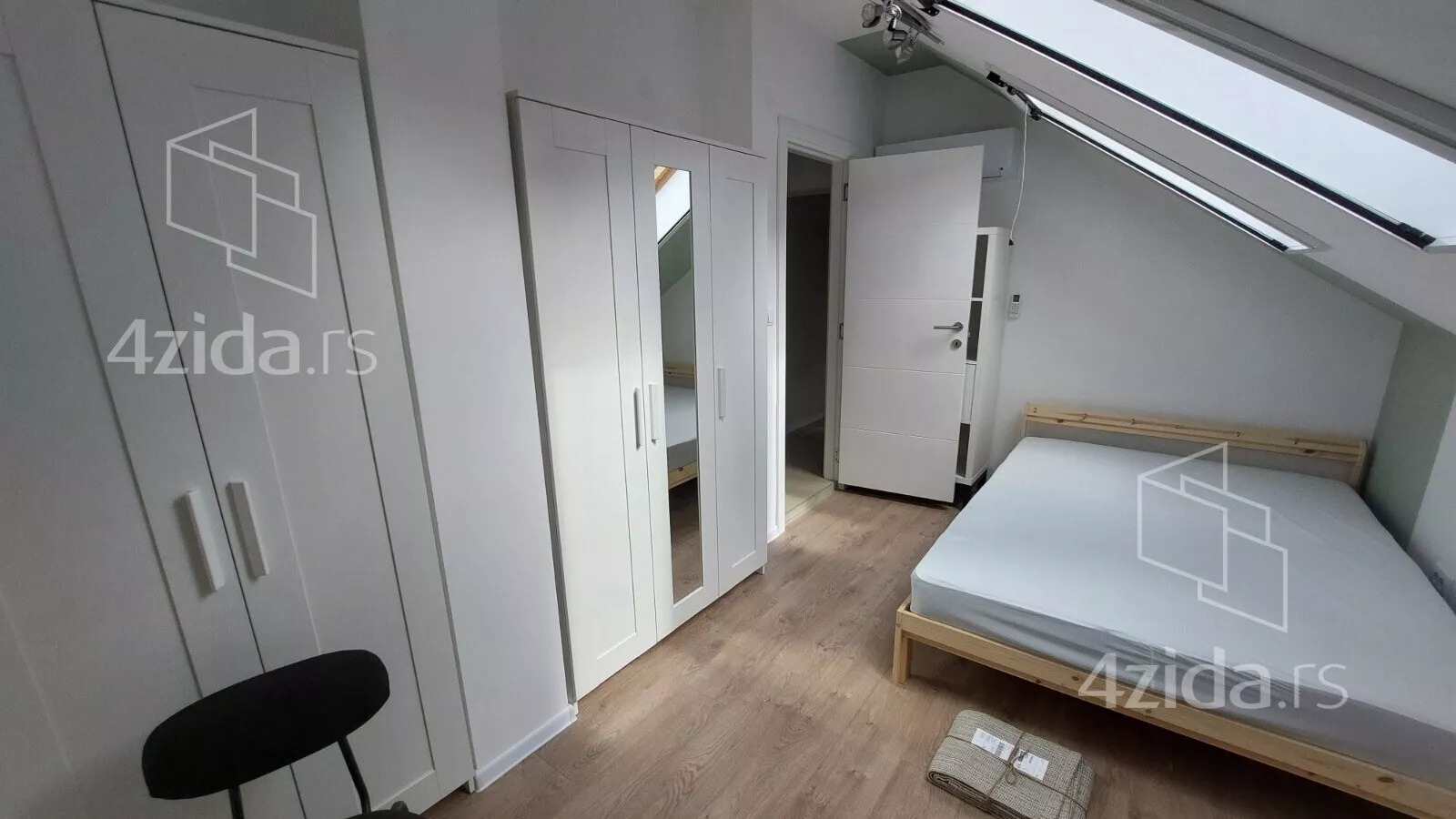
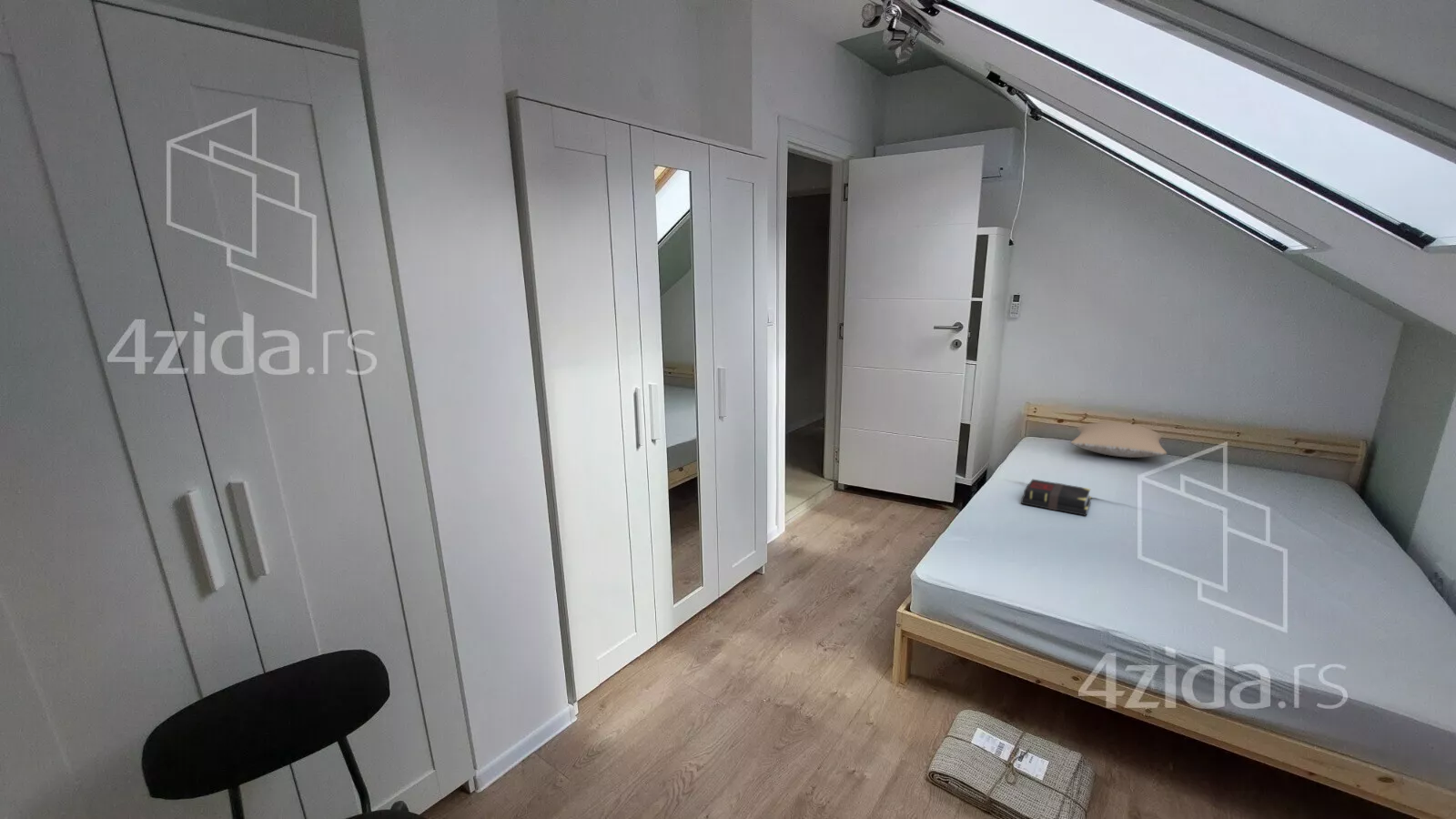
+ pillow [1070,421,1168,459]
+ book [1020,479,1092,517]
